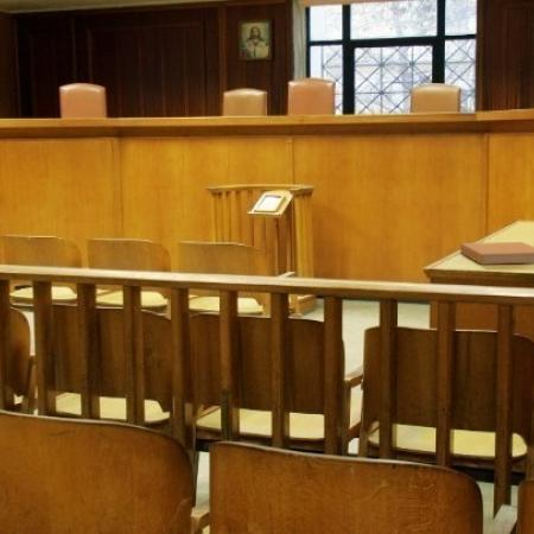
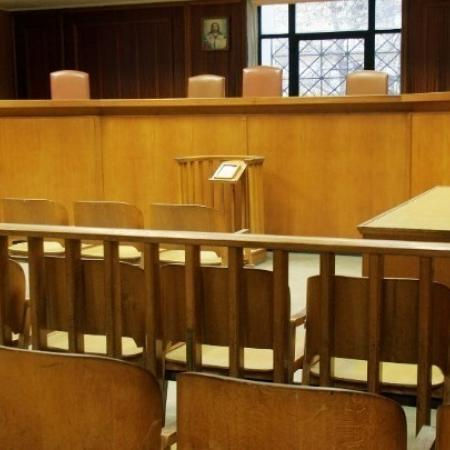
- book [459,241,534,266]
